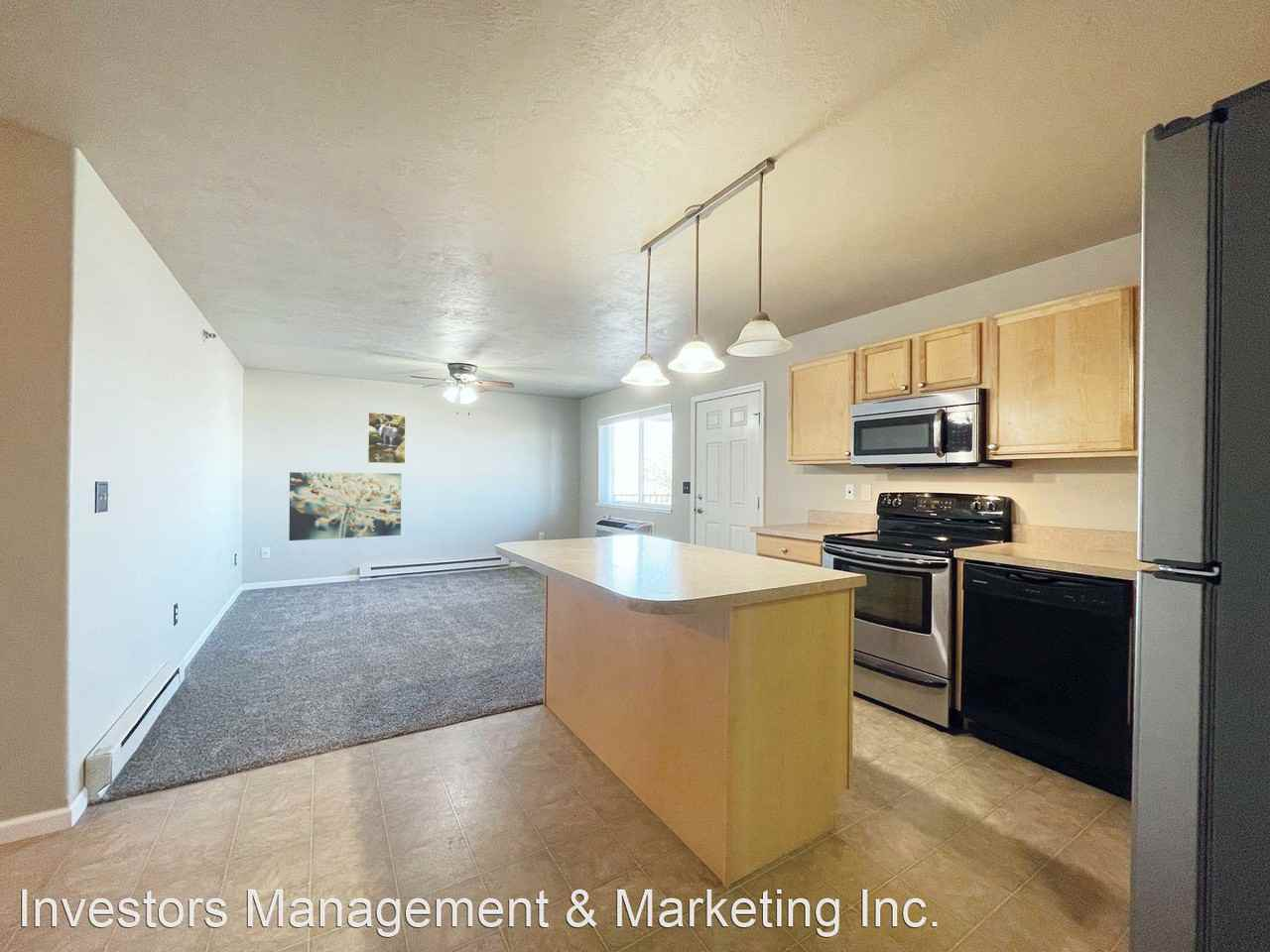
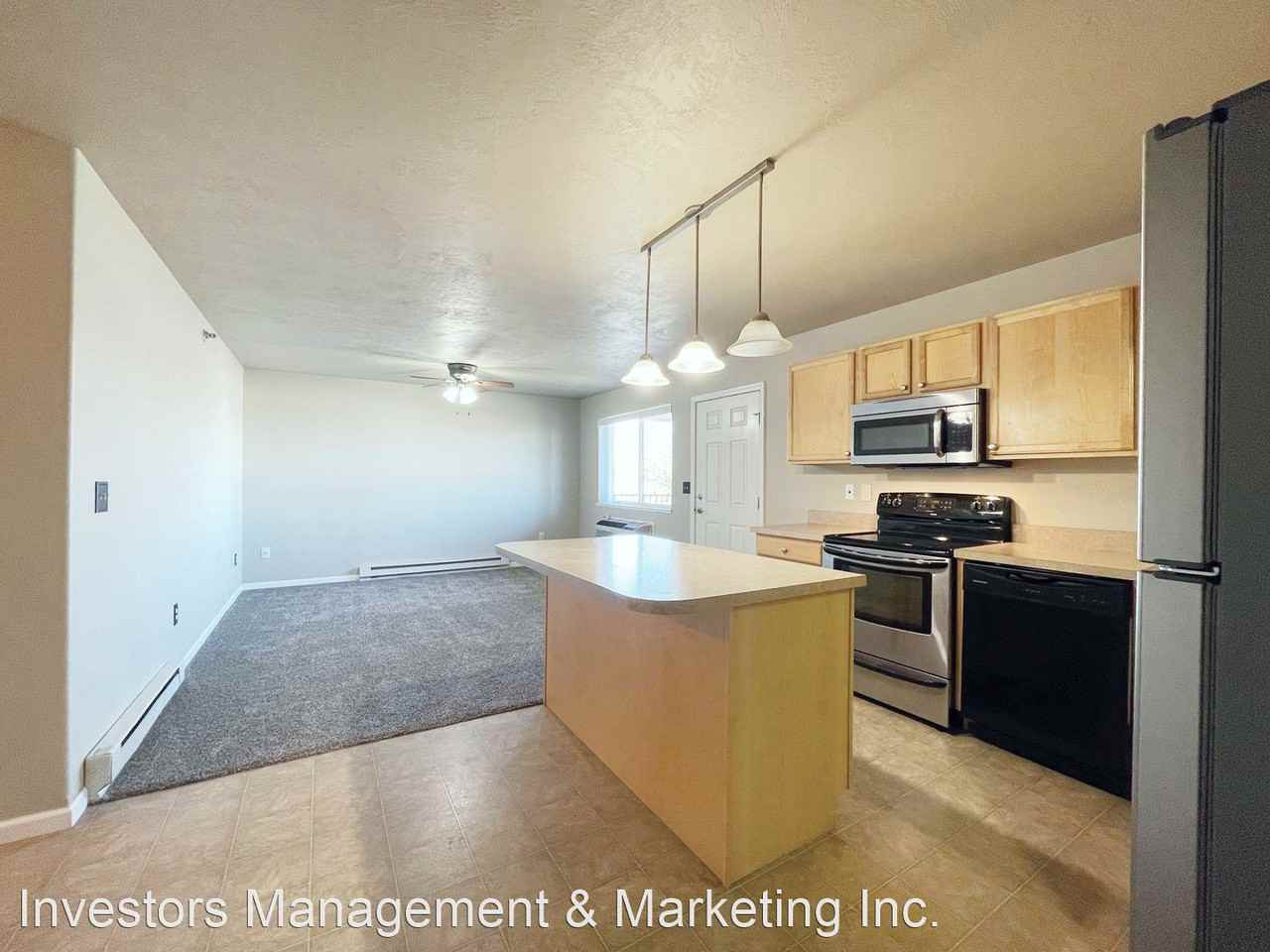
- wall art [288,471,402,541]
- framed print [367,412,407,464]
